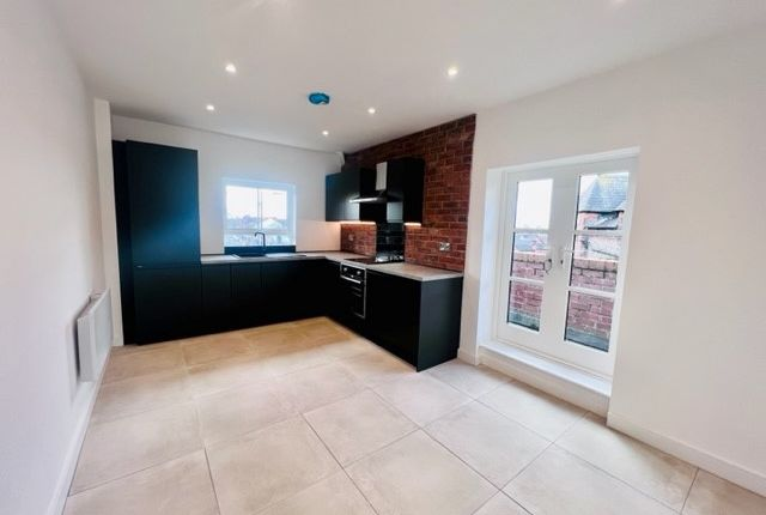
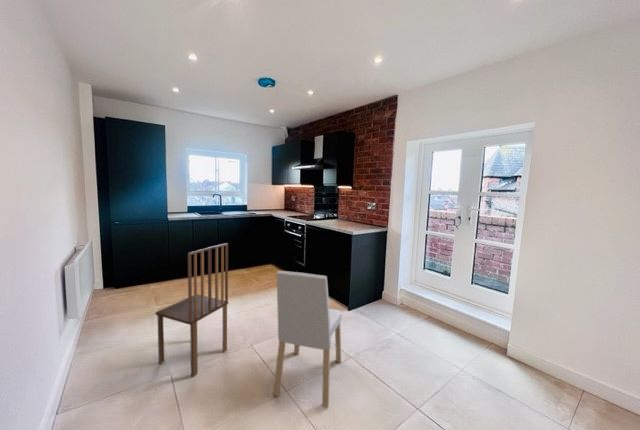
+ dining chair [272,270,343,409]
+ dining chair [154,242,229,378]
